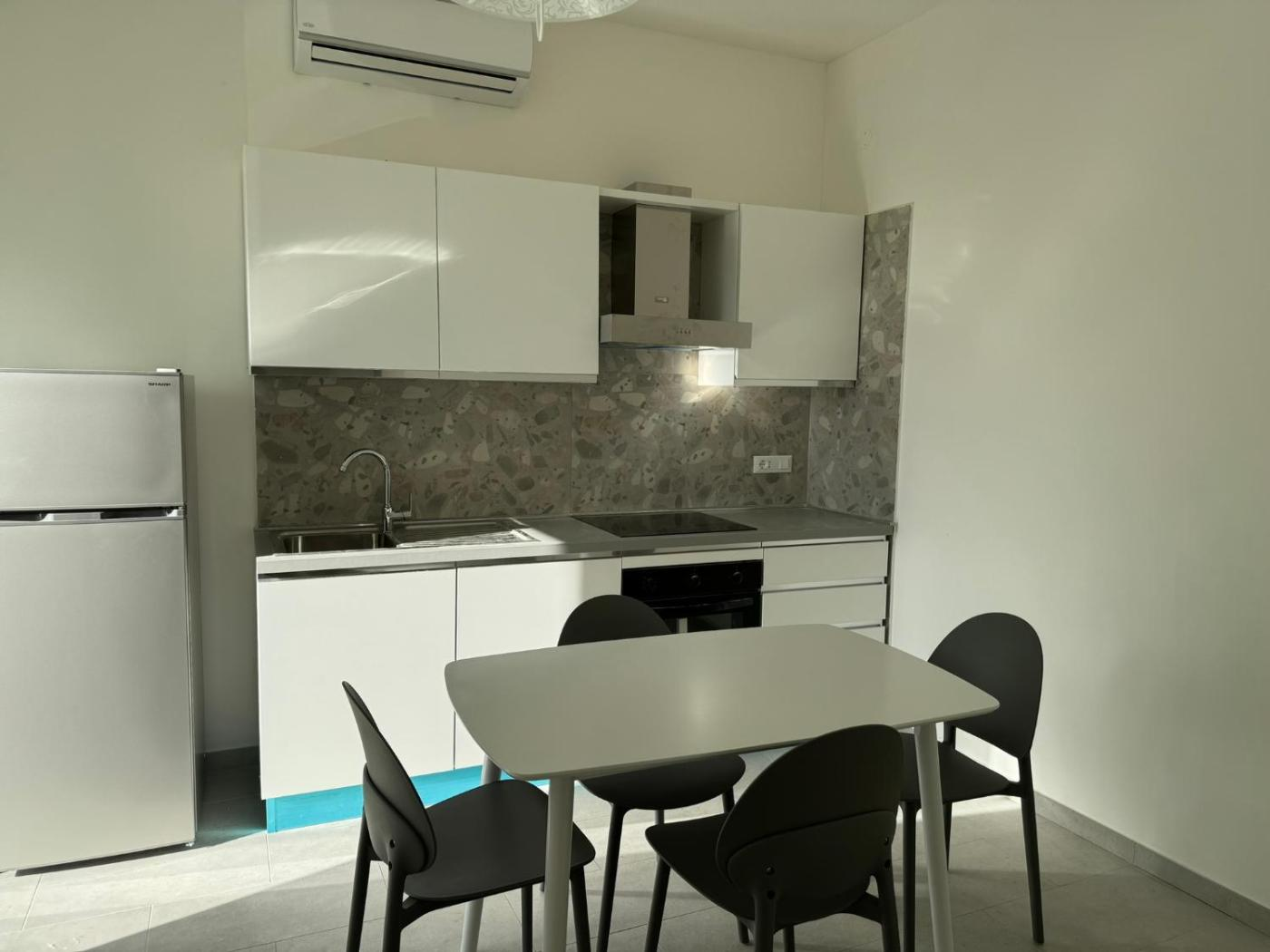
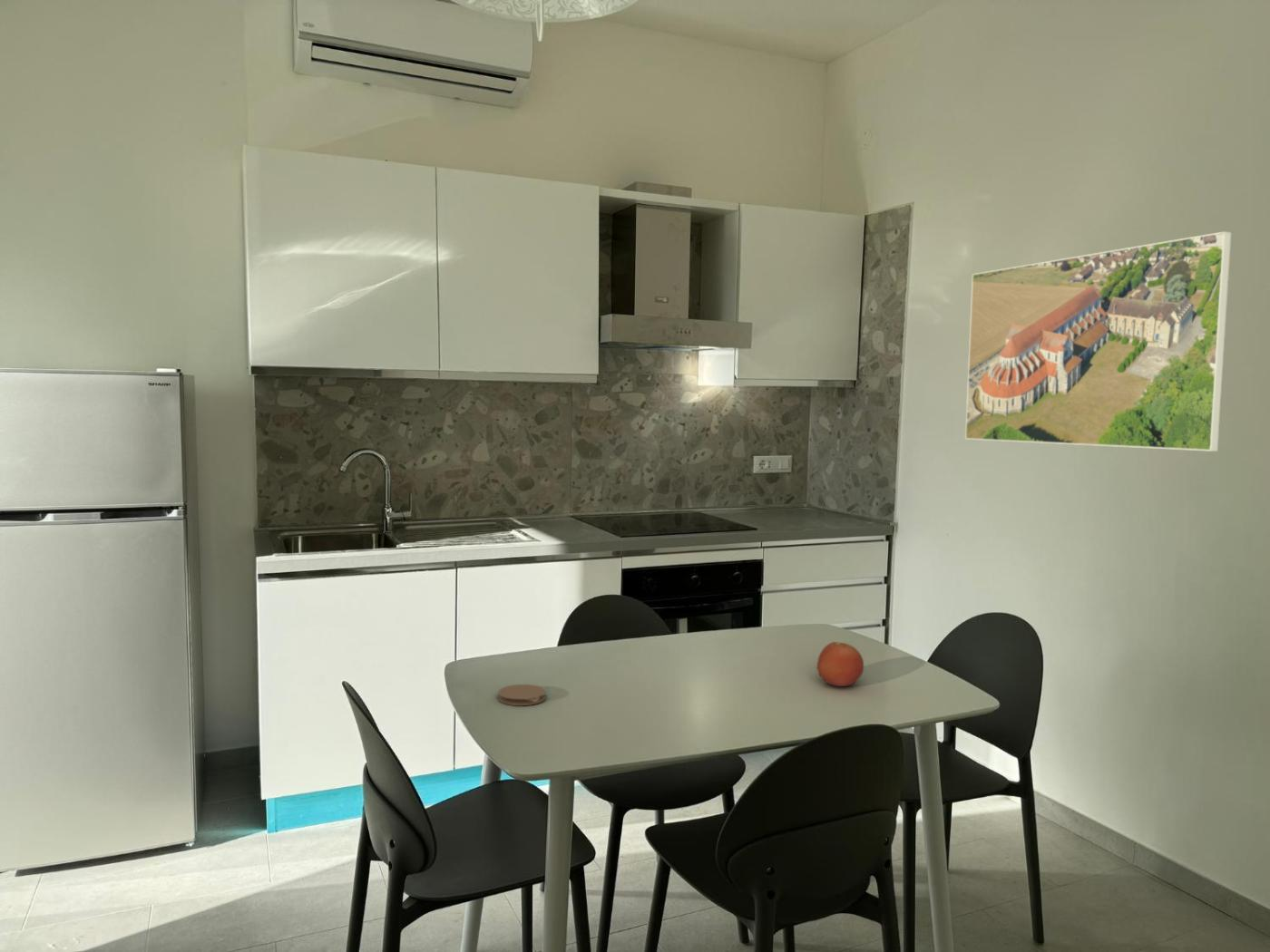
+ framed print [964,230,1233,452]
+ coaster [497,684,547,706]
+ fruit [816,641,865,687]
